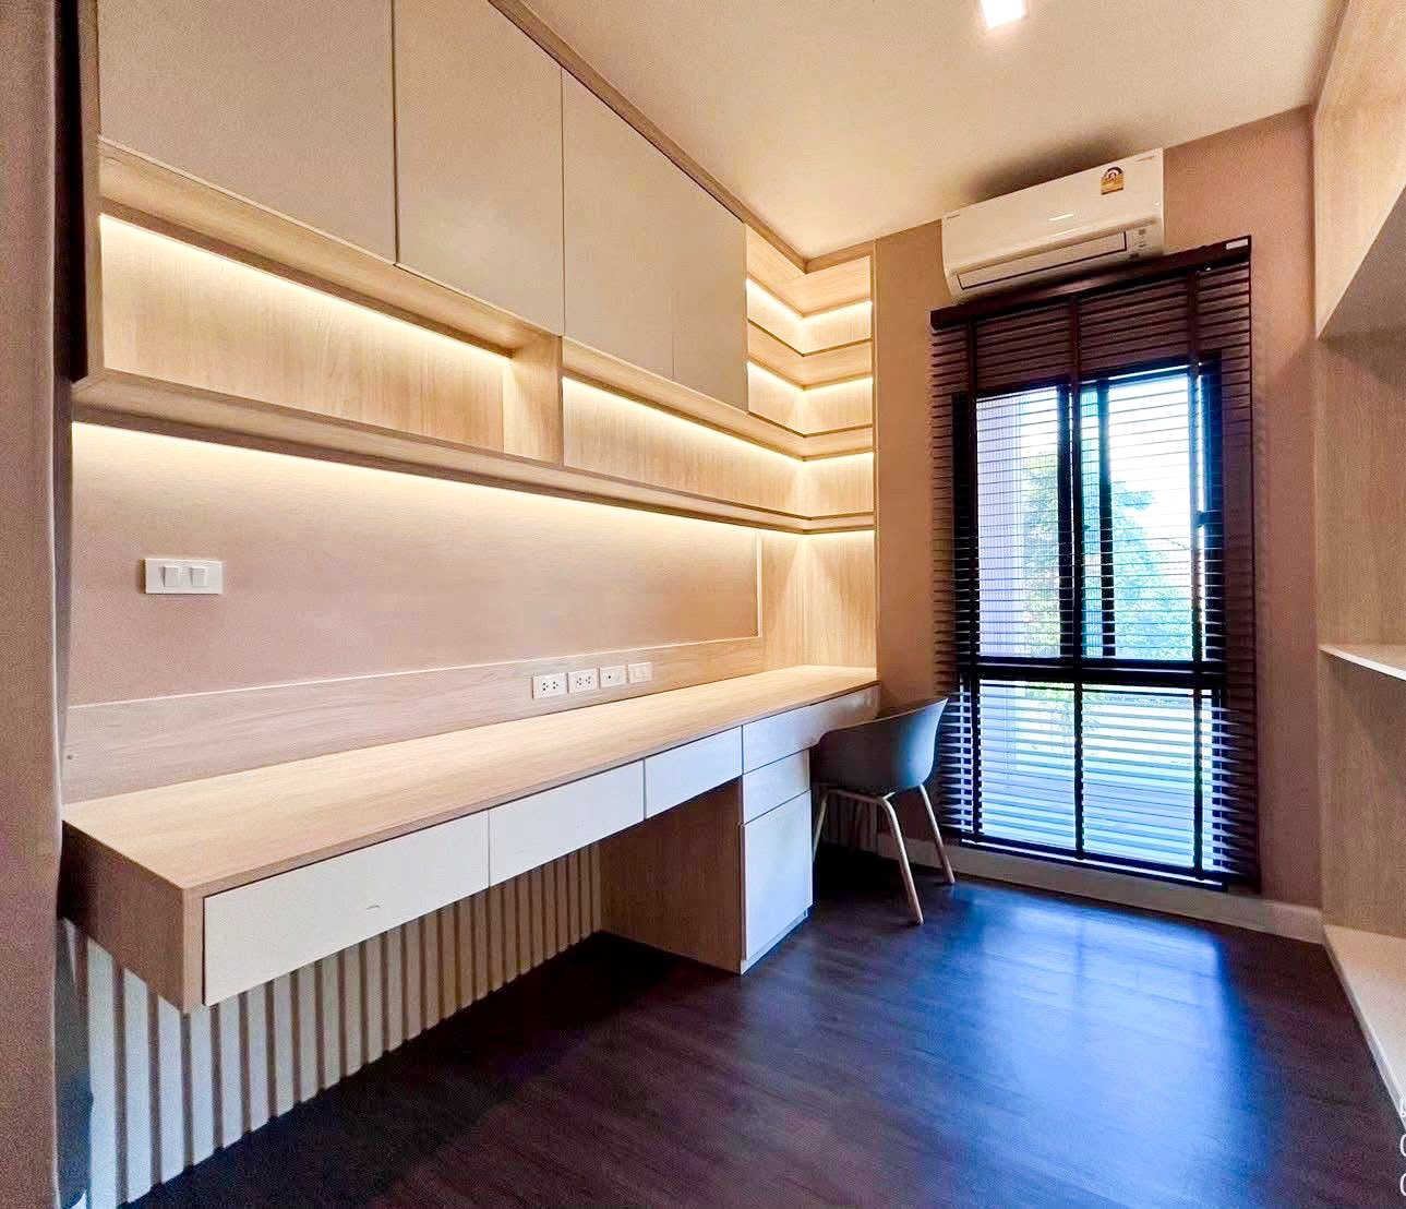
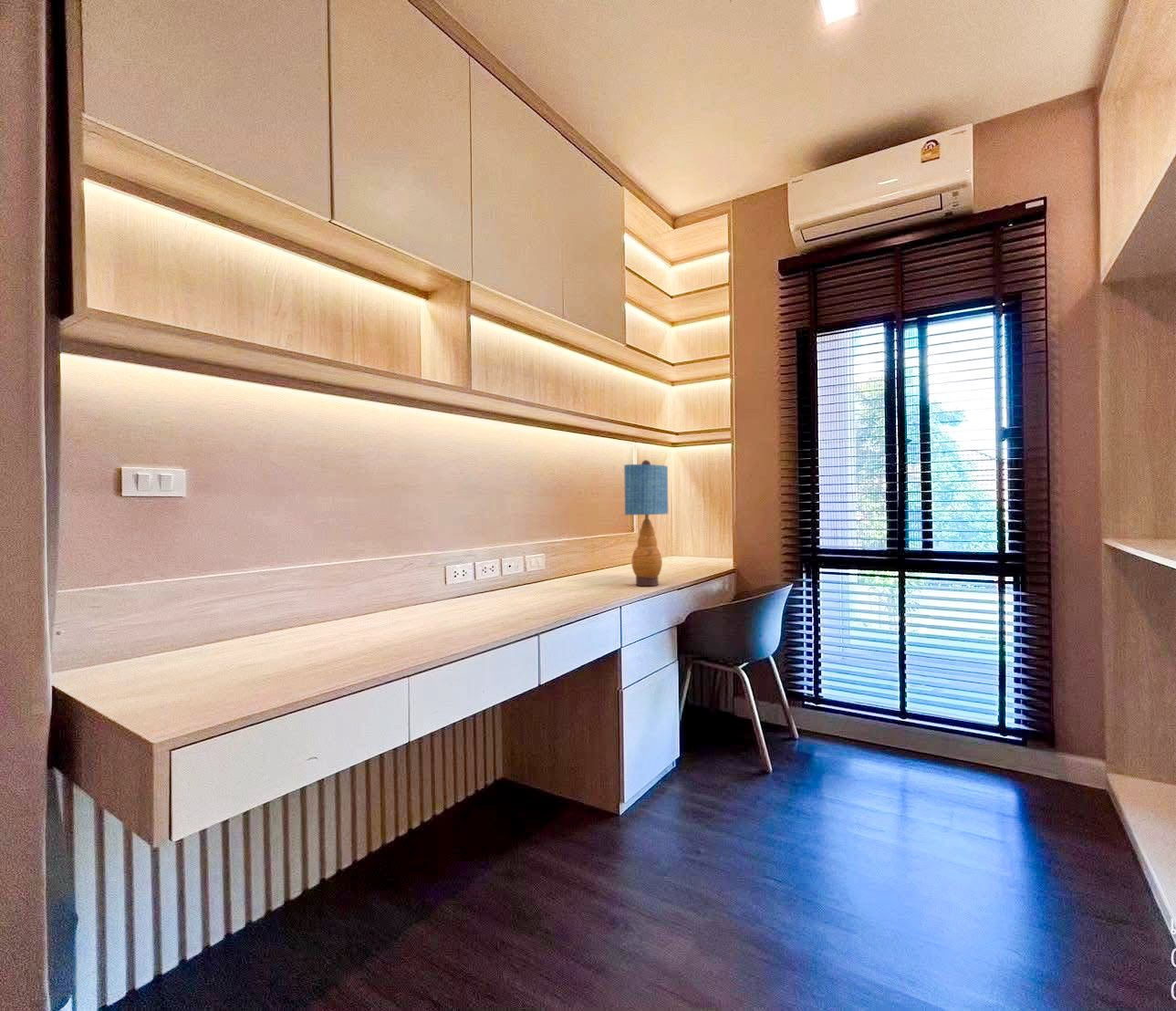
+ table lamp [623,459,669,587]
